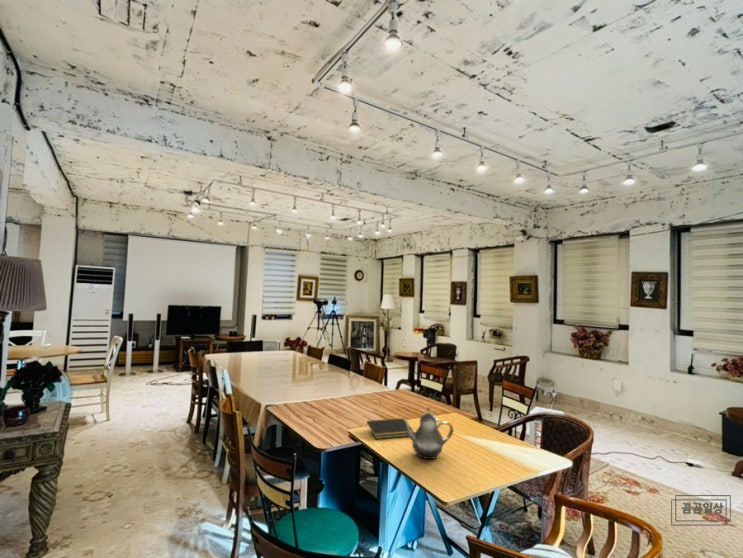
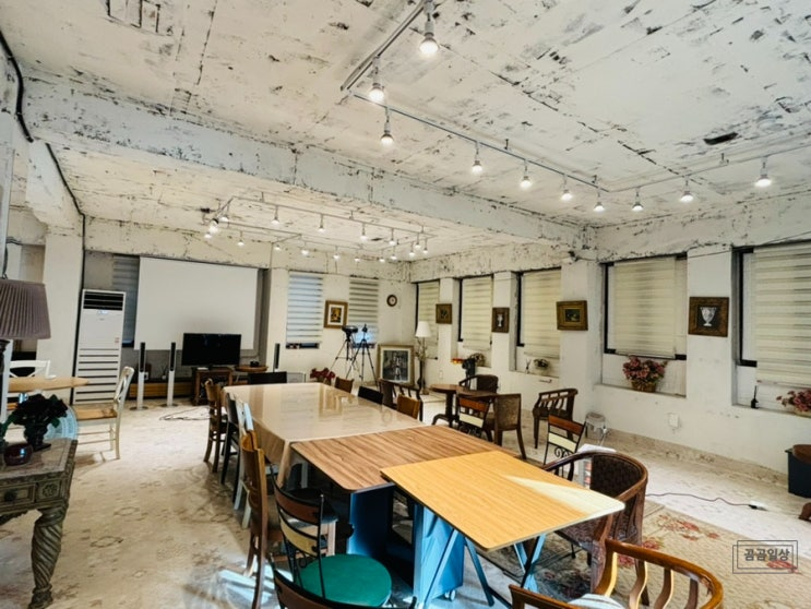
- notepad [365,417,415,440]
- teapot [404,406,455,460]
